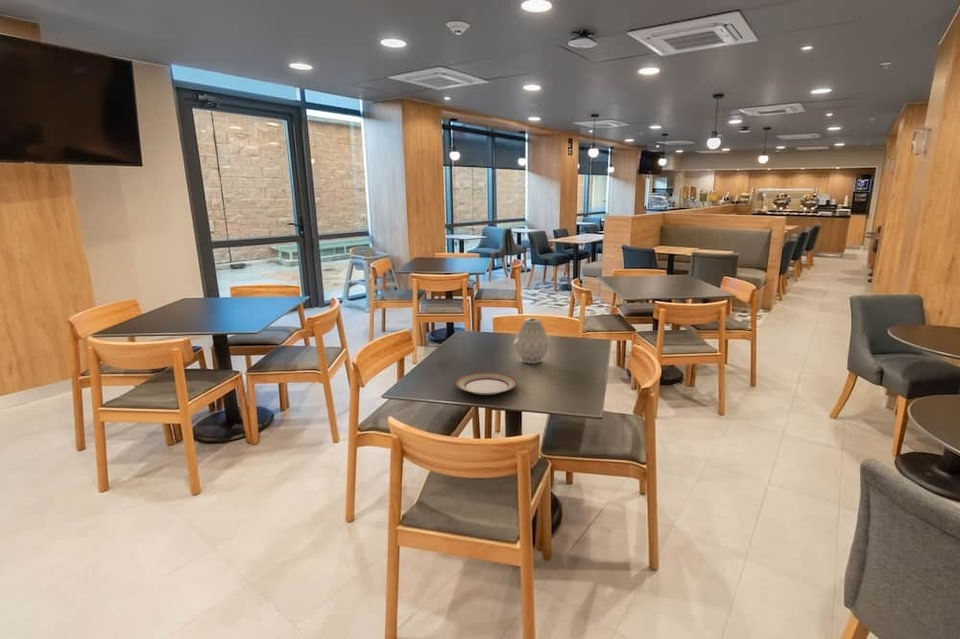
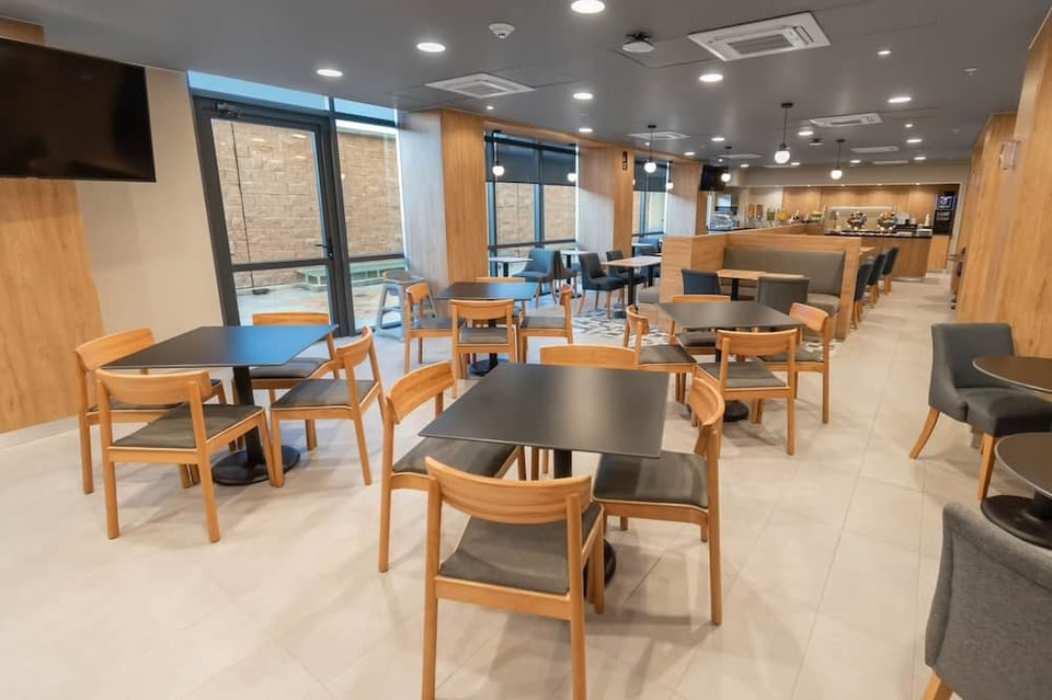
- vase [512,317,552,365]
- plate [455,372,518,396]
